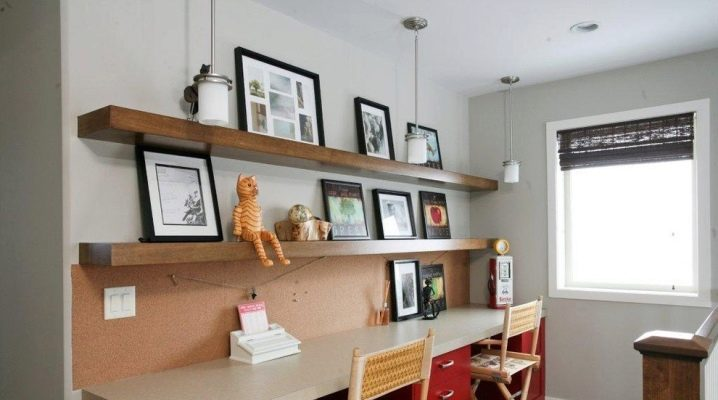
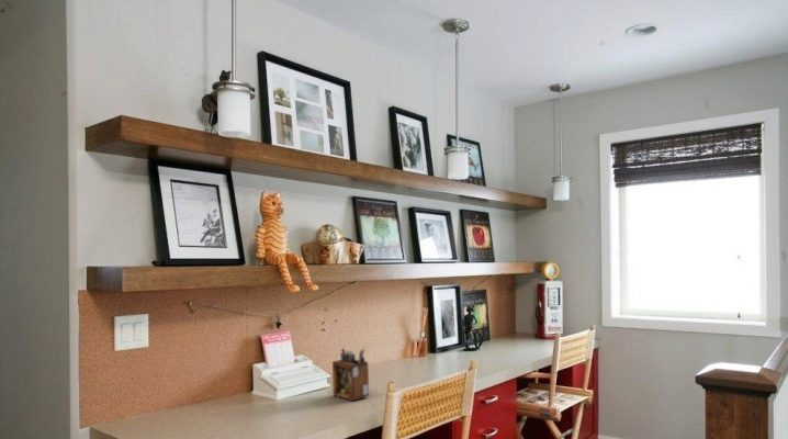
+ desk organizer [331,347,370,402]
